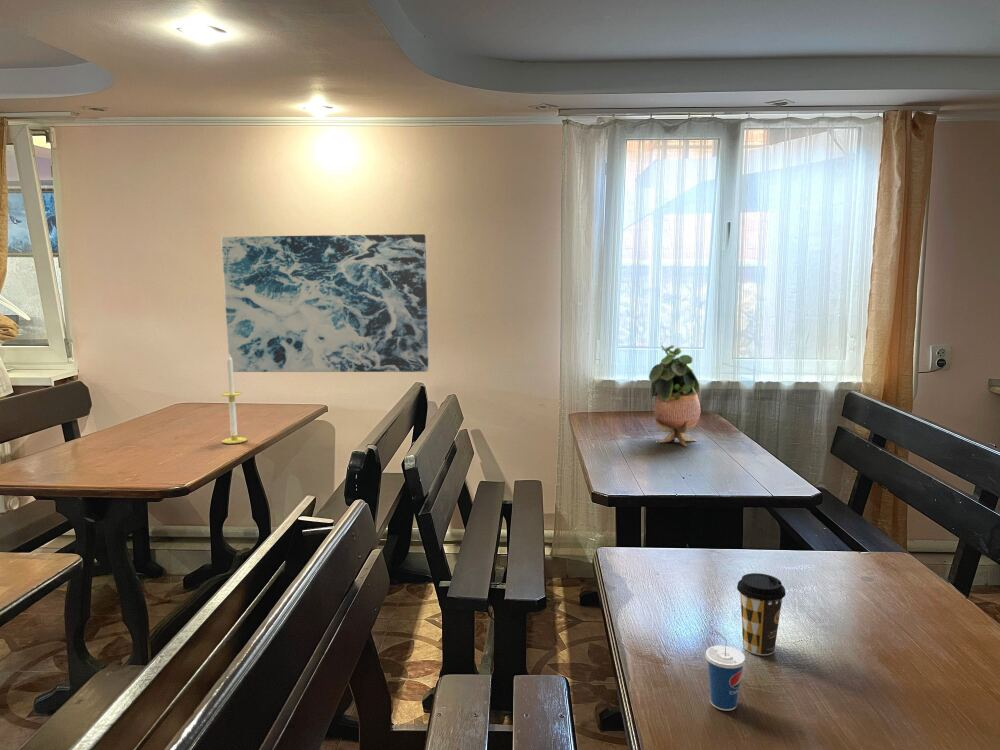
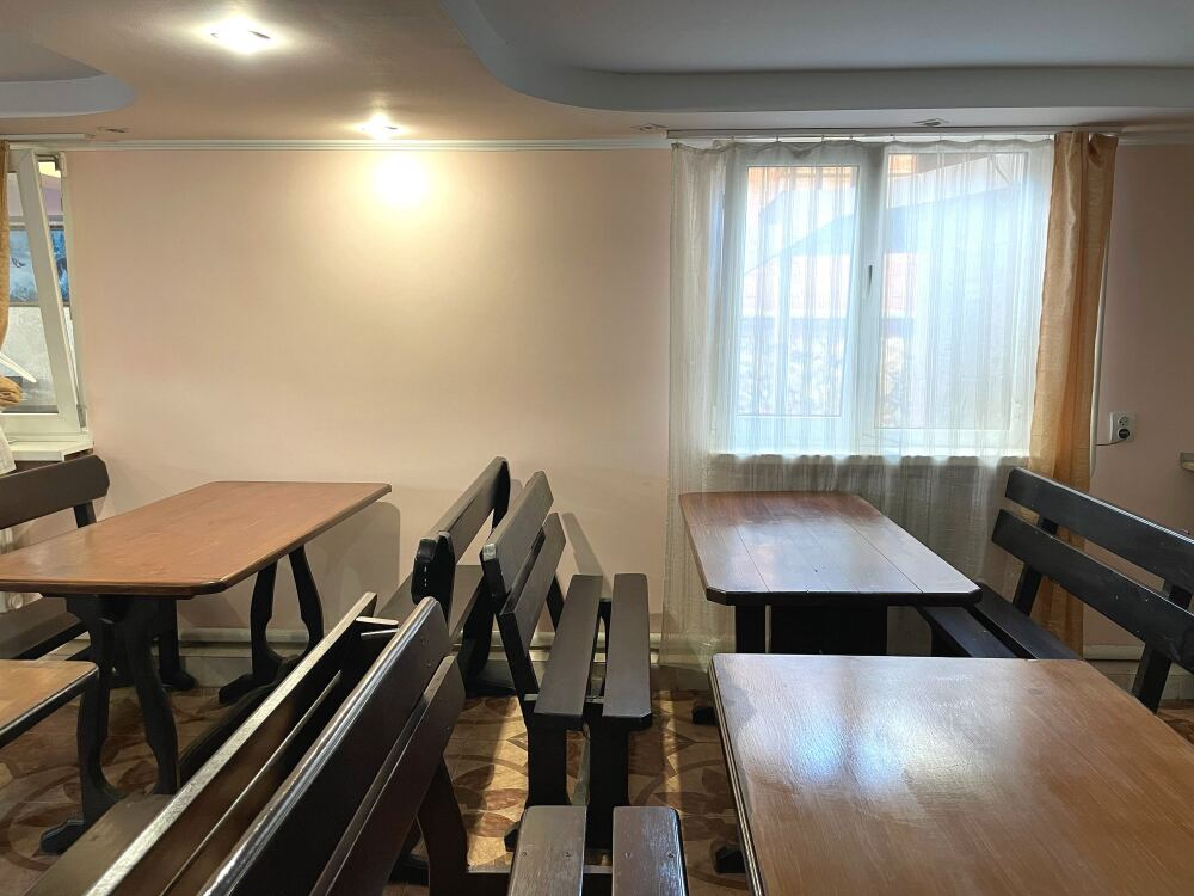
- potted plant [648,344,702,447]
- wall art [220,233,429,373]
- cup [704,630,746,712]
- coffee cup [736,572,786,656]
- candle [220,355,248,445]
